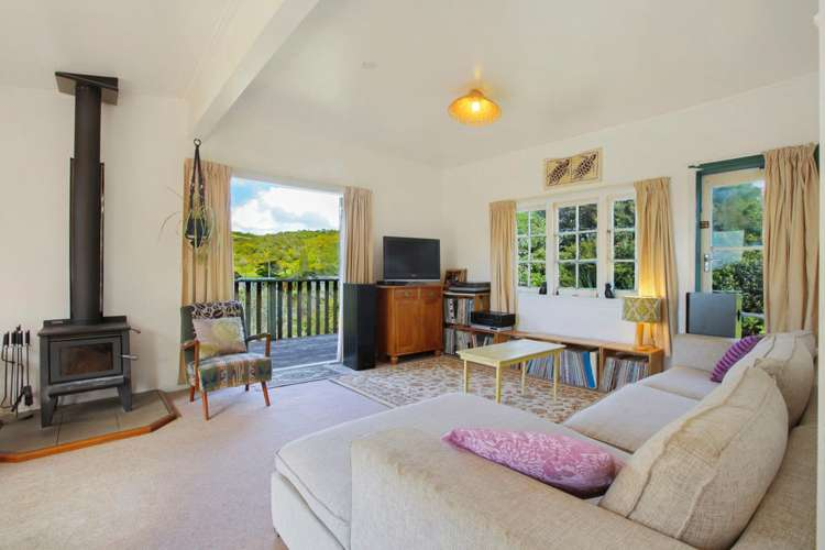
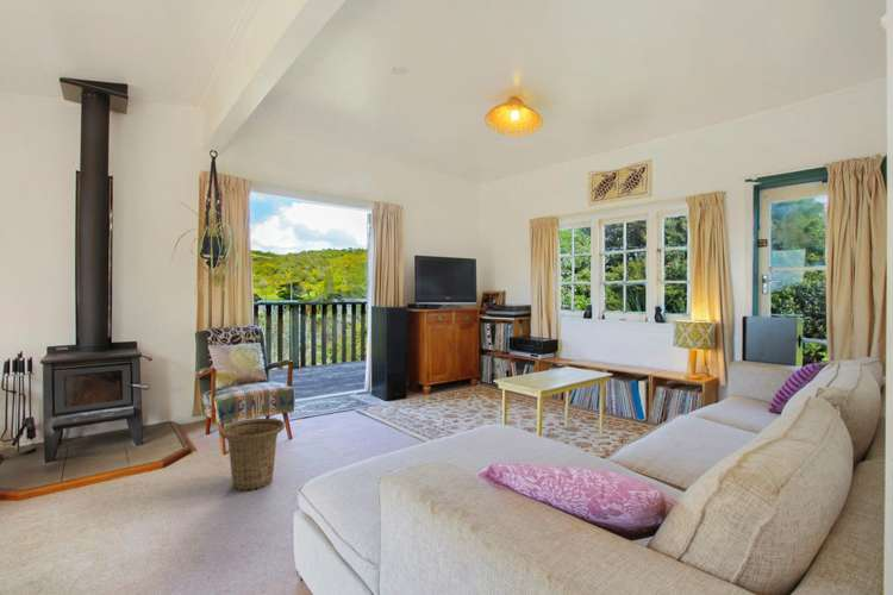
+ basket [219,416,286,491]
